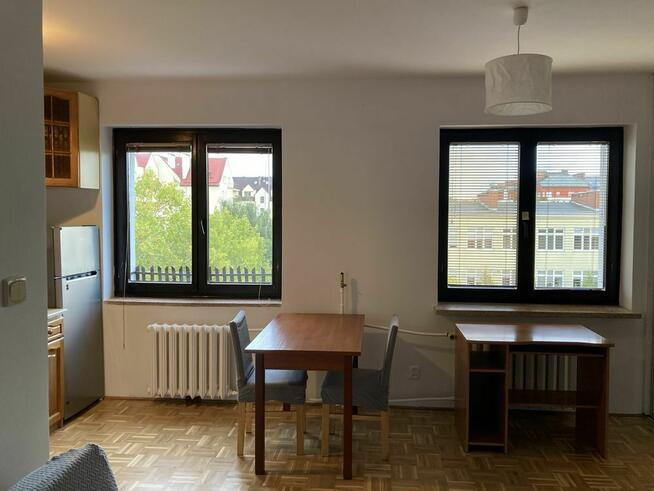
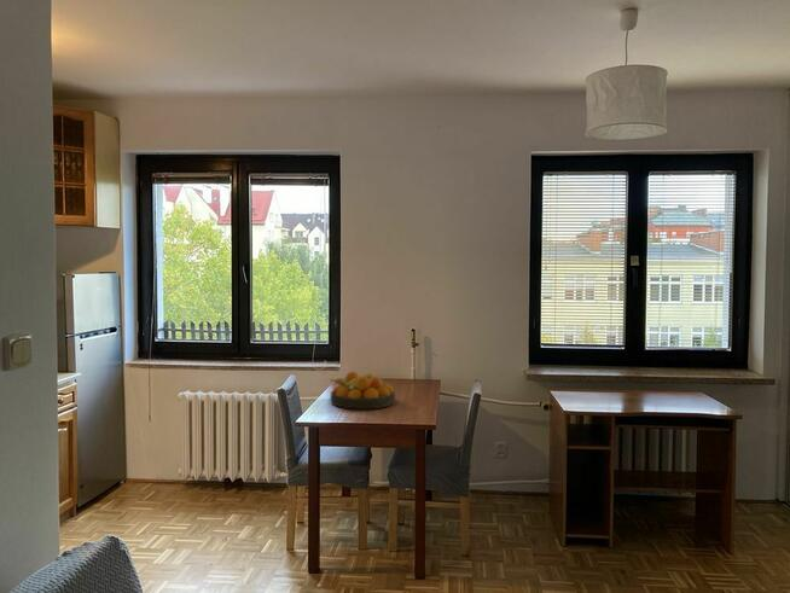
+ fruit bowl [330,371,396,411]
